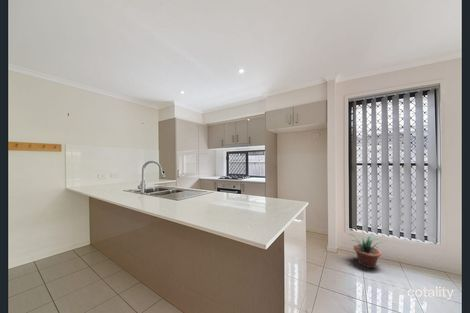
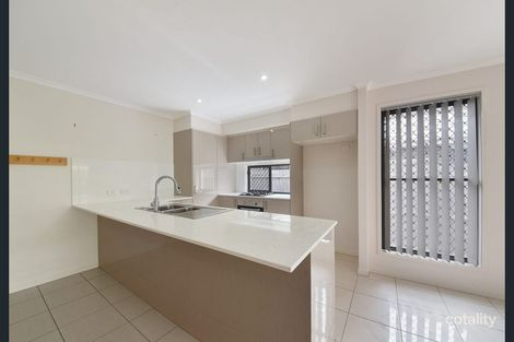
- potted plant [348,233,385,269]
